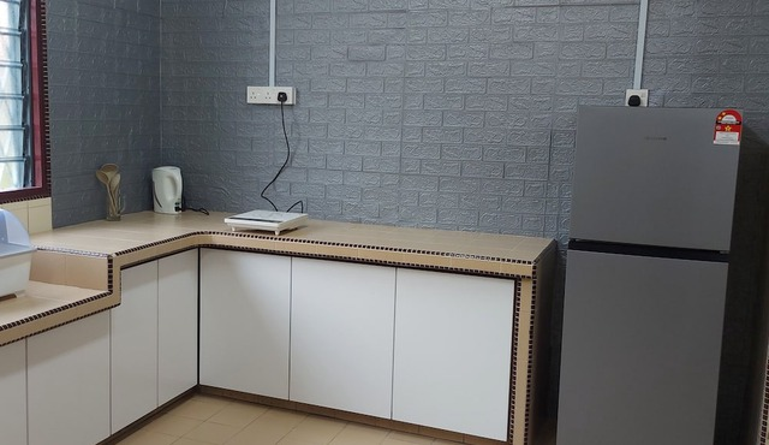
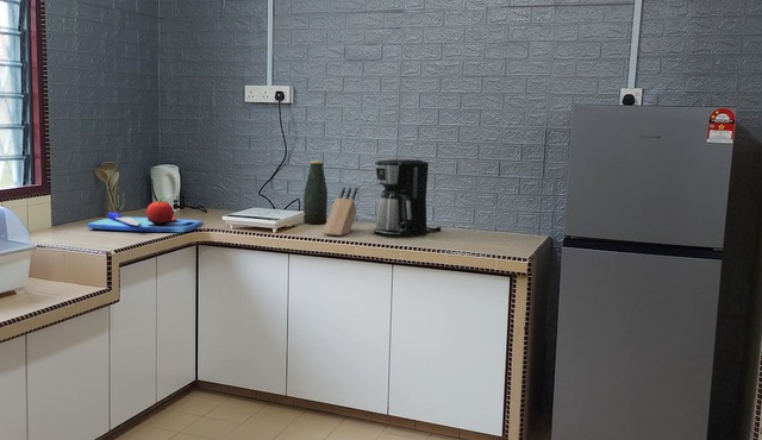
+ chopping board [87,194,202,233]
+ knife block [321,186,358,237]
+ coffee maker [371,158,442,237]
+ bottle [302,161,329,225]
